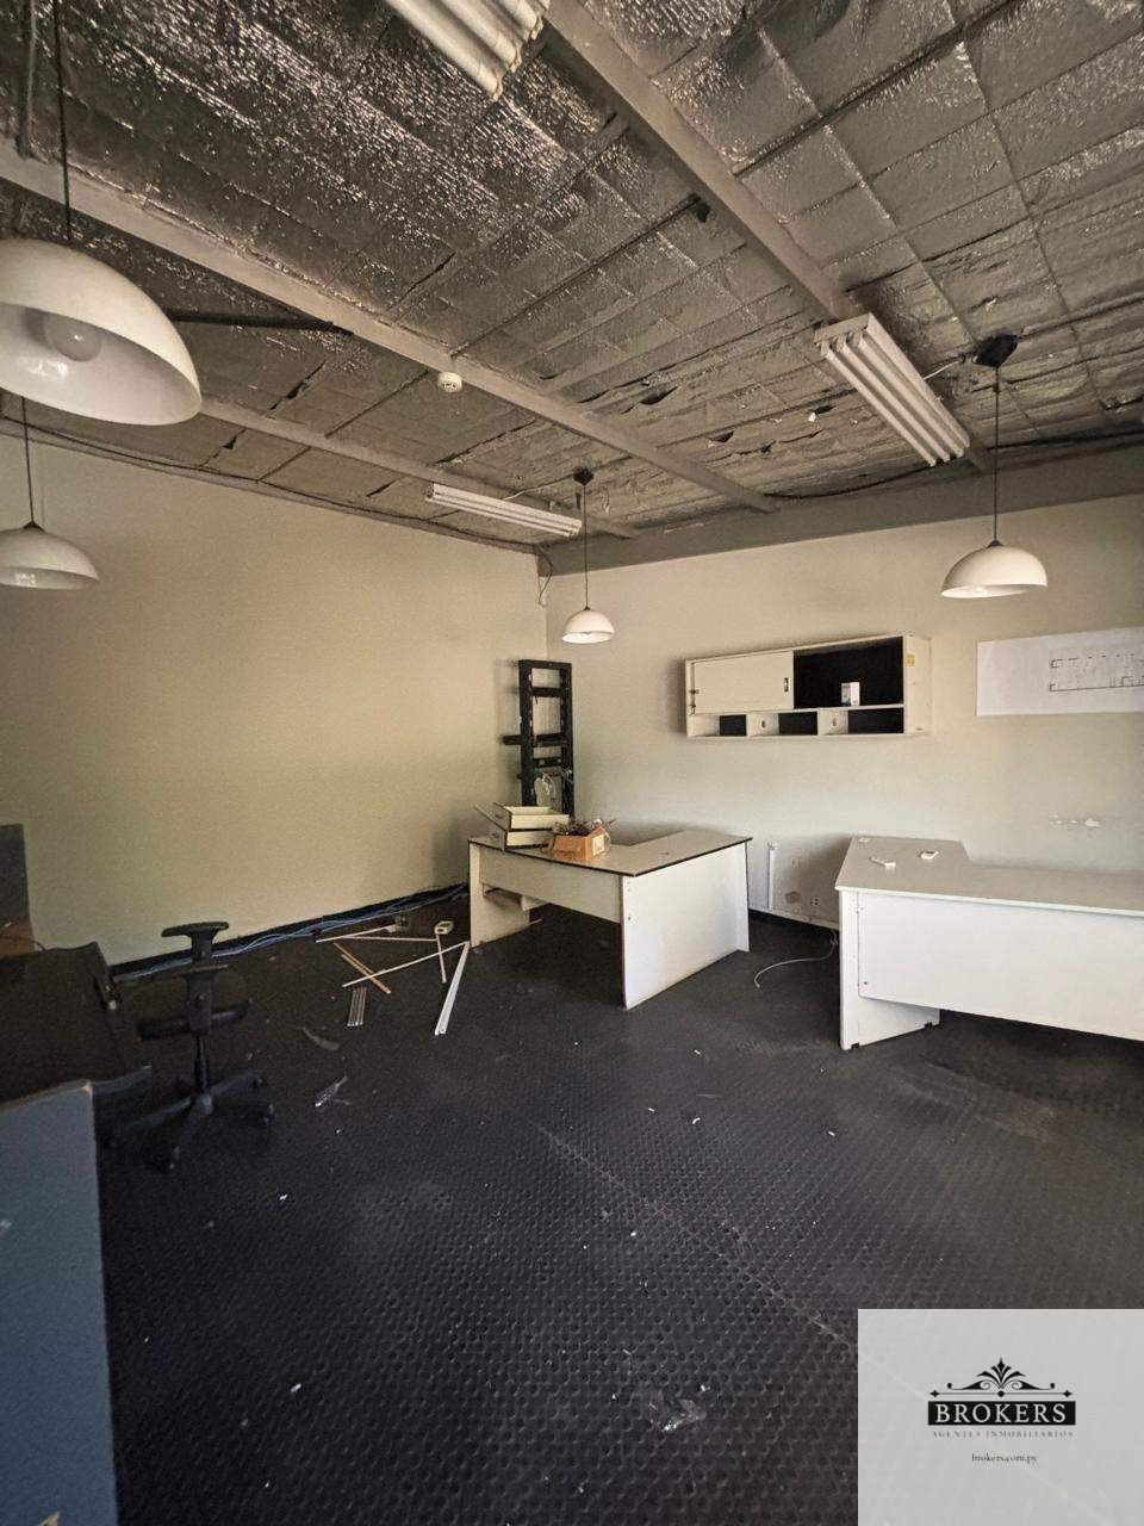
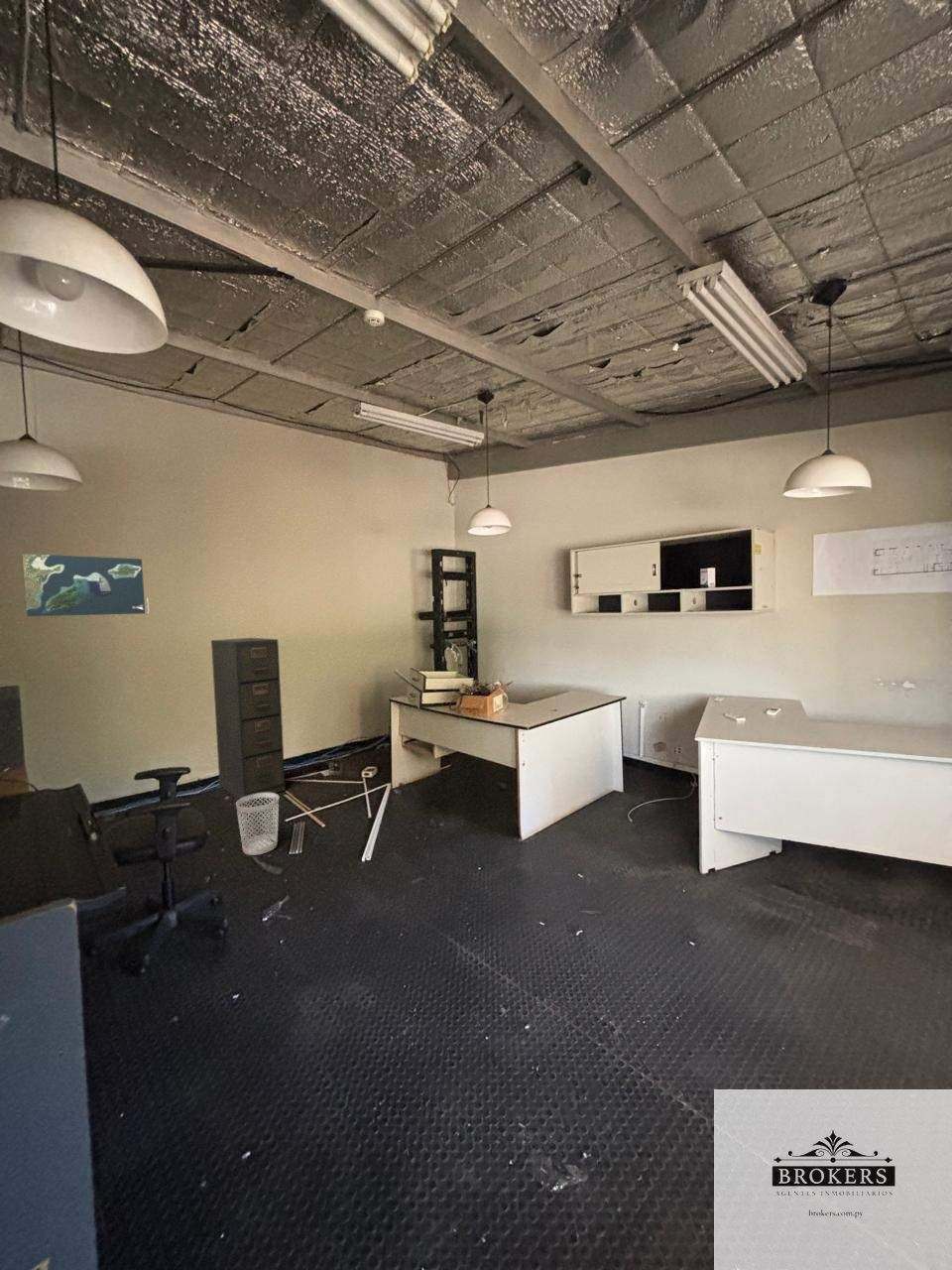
+ wastebasket [235,793,280,856]
+ map [22,553,150,617]
+ filing cabinet [210,637,287,801]
